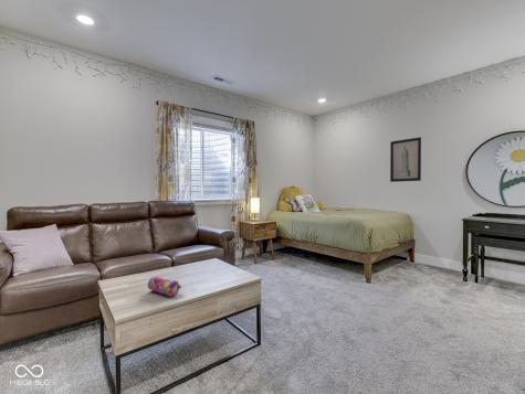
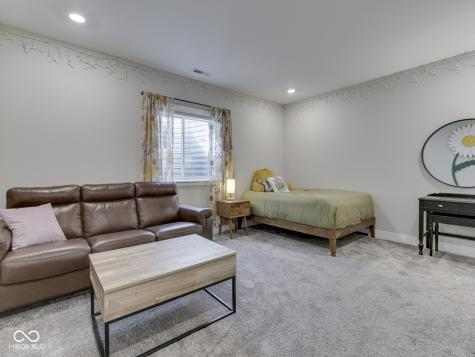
- pencil case [147,275,182,297]
- wall art [389,136,422,183]
